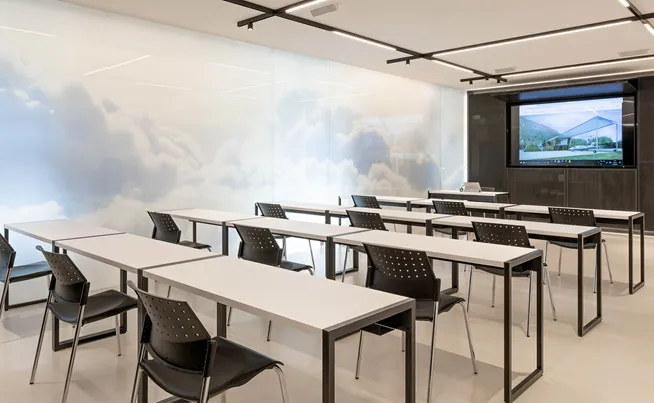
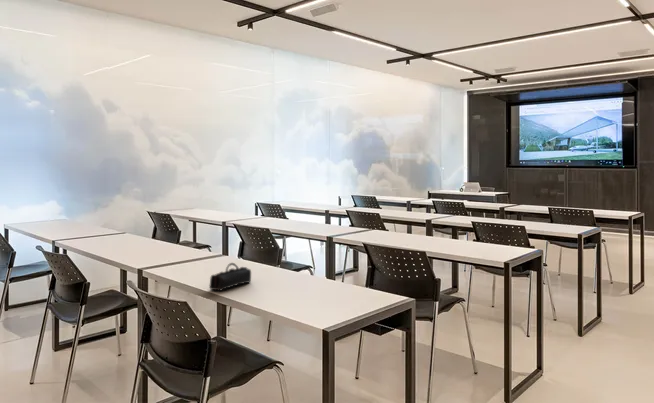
+ pencil case [208,262,252,292]
